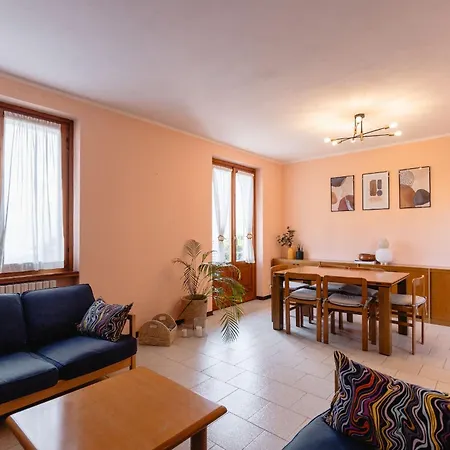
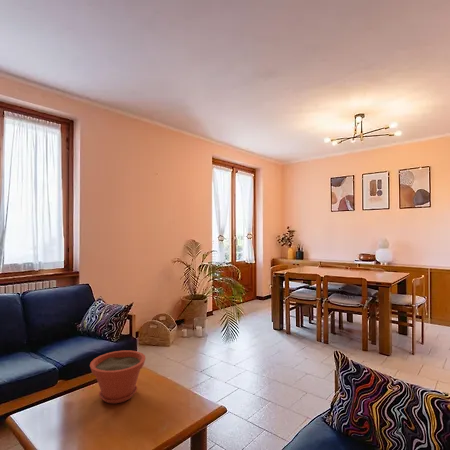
+ plant pot [89,350,146,404]
